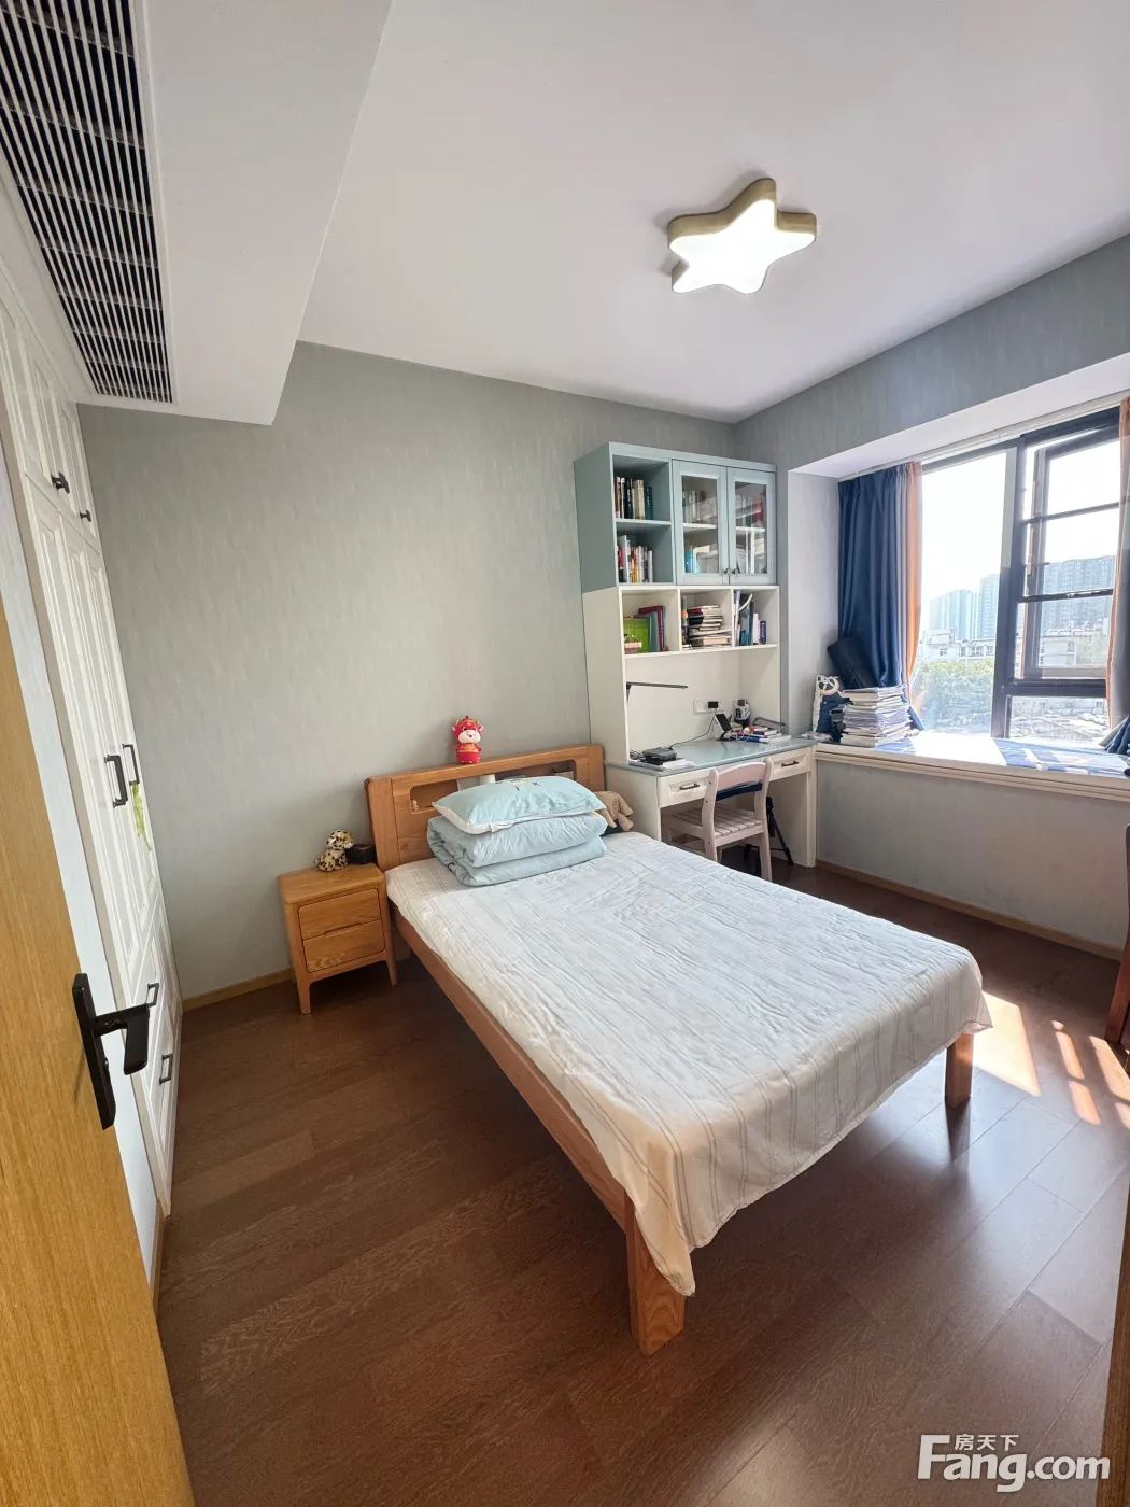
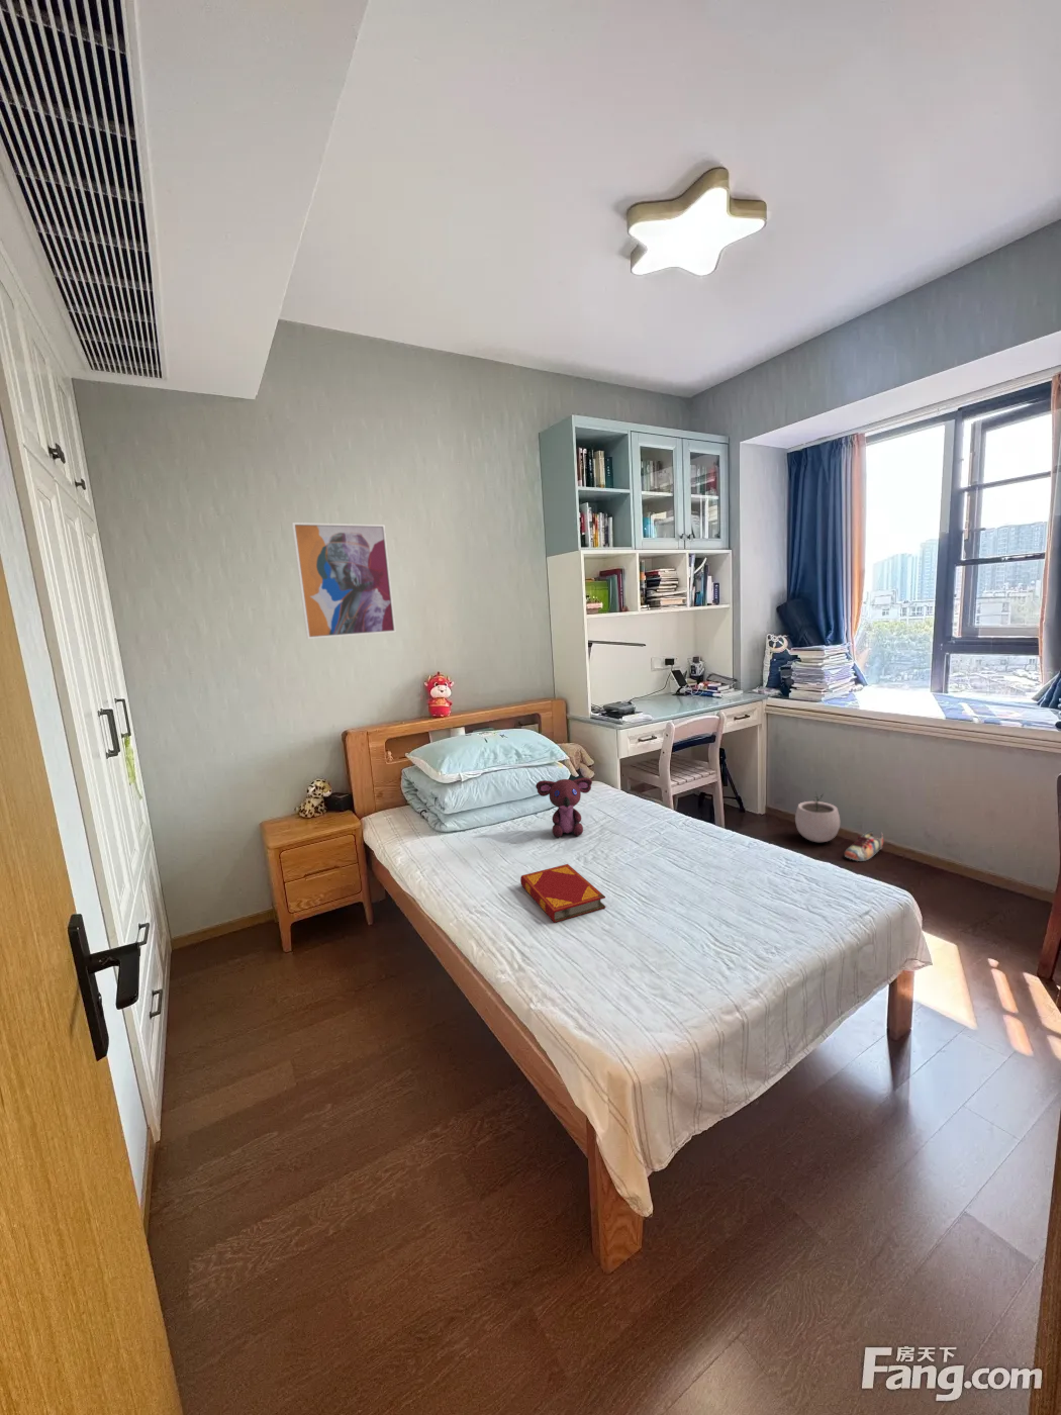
+ plant pot [795,791,840,843]
+ teddy bear [535,777,593,838]
+ wall art [291,521,397,640]
+ shoe [844,829,885,862]
+ hardback book [519,863,607,924]
